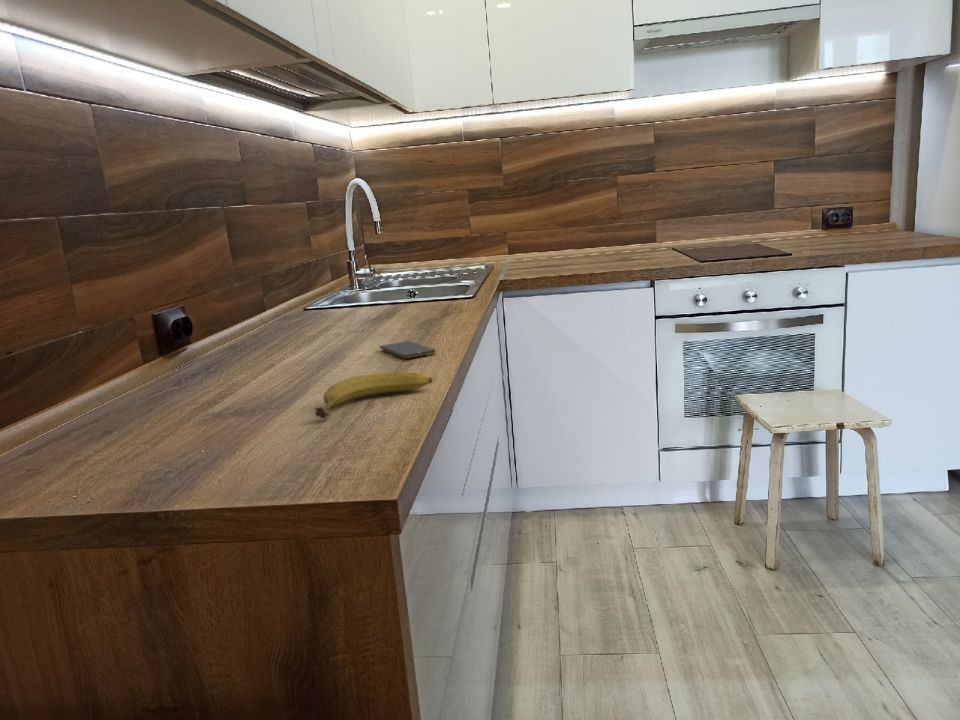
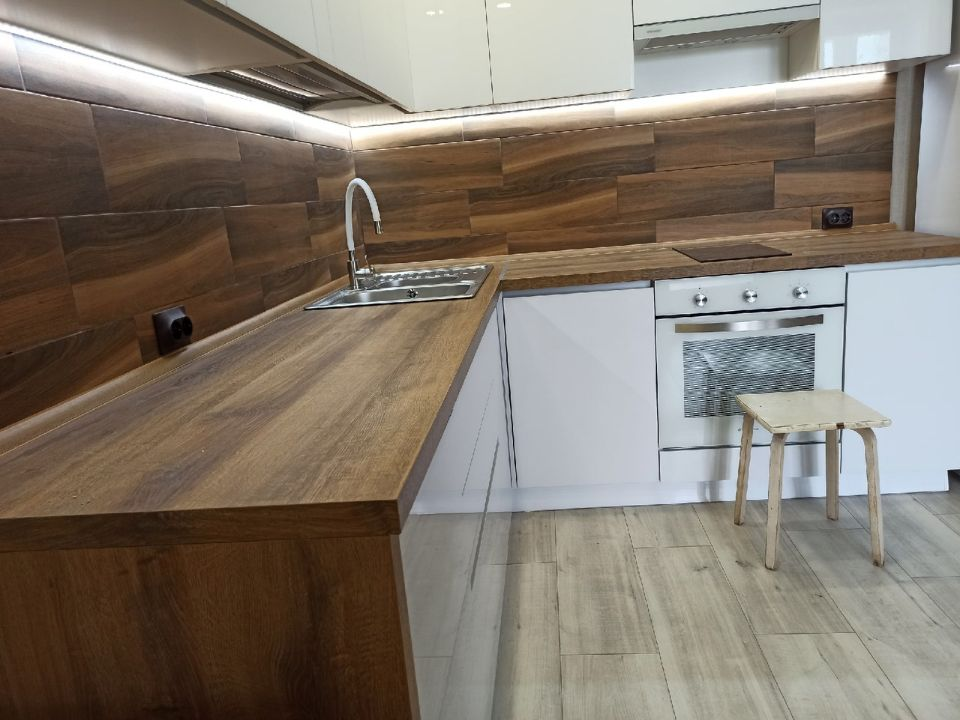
- fruit [314,372,433,419]
- smartphone [379,340,437,359]
